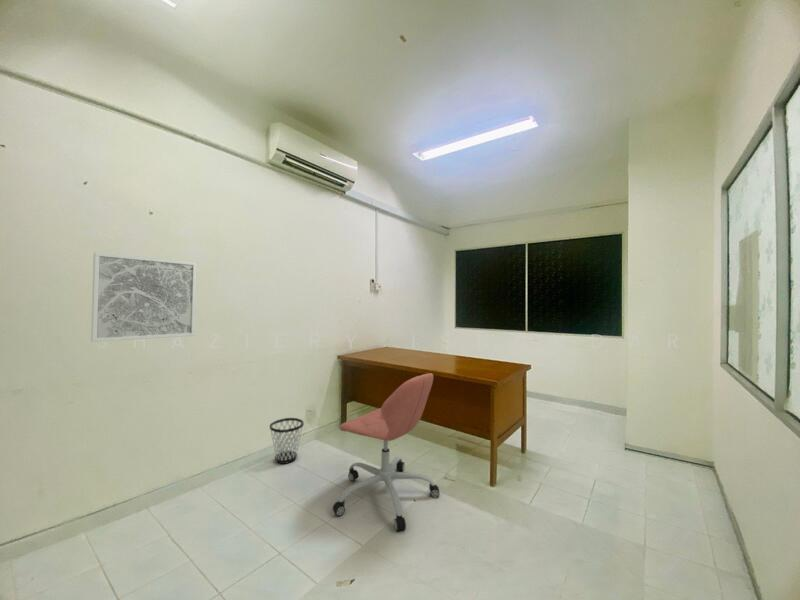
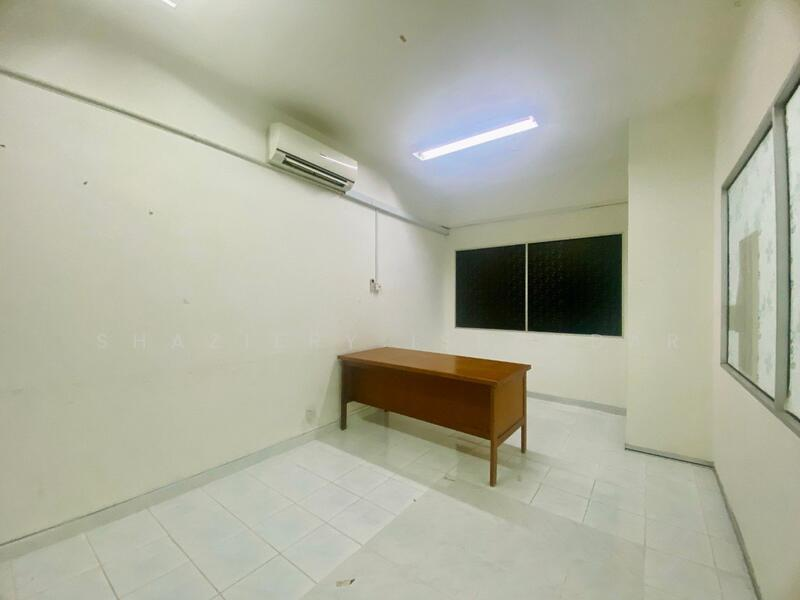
- wall art [90,251,197,343]
- wastebasket [269,417,305,465]
- office chair [332,372,441,532]
